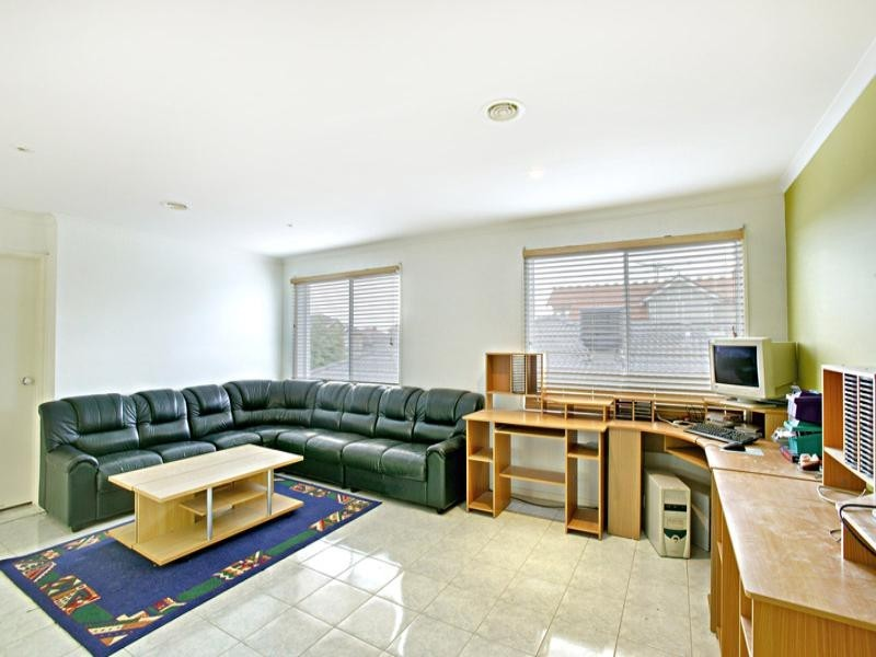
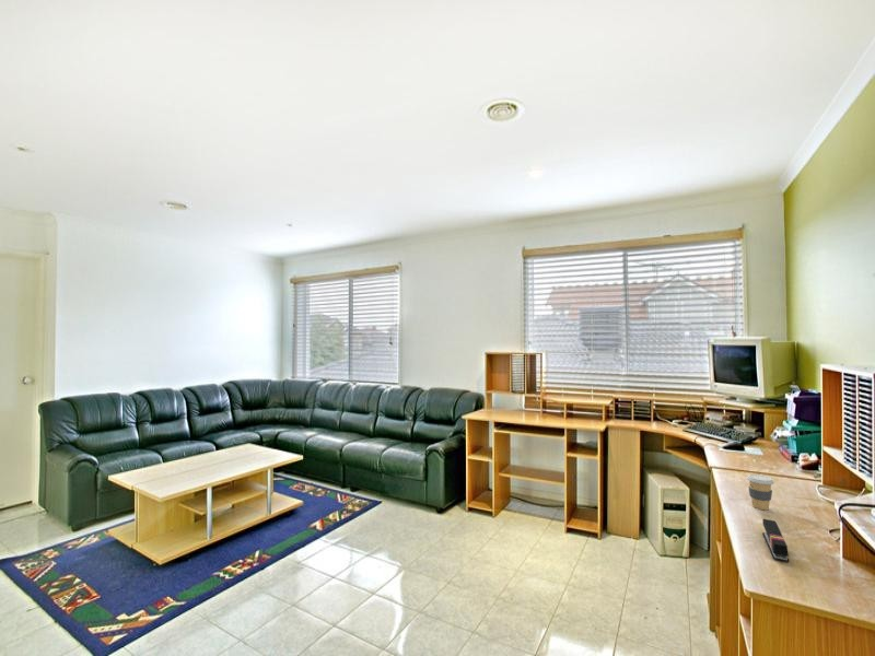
+ coffee cup [746,473,775,511]
+ stapler [761,518,790,563]
